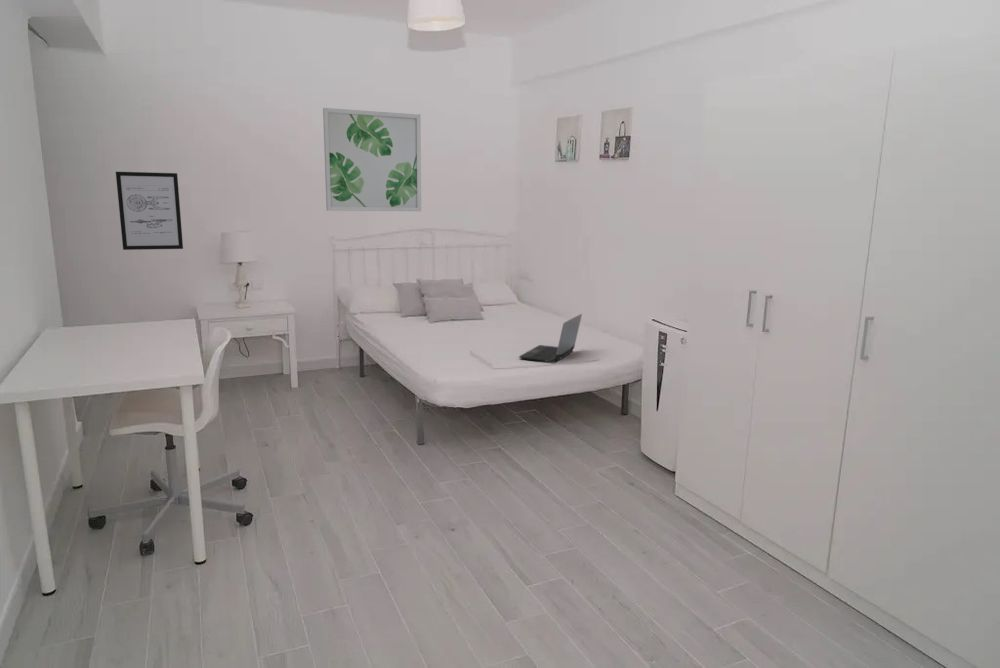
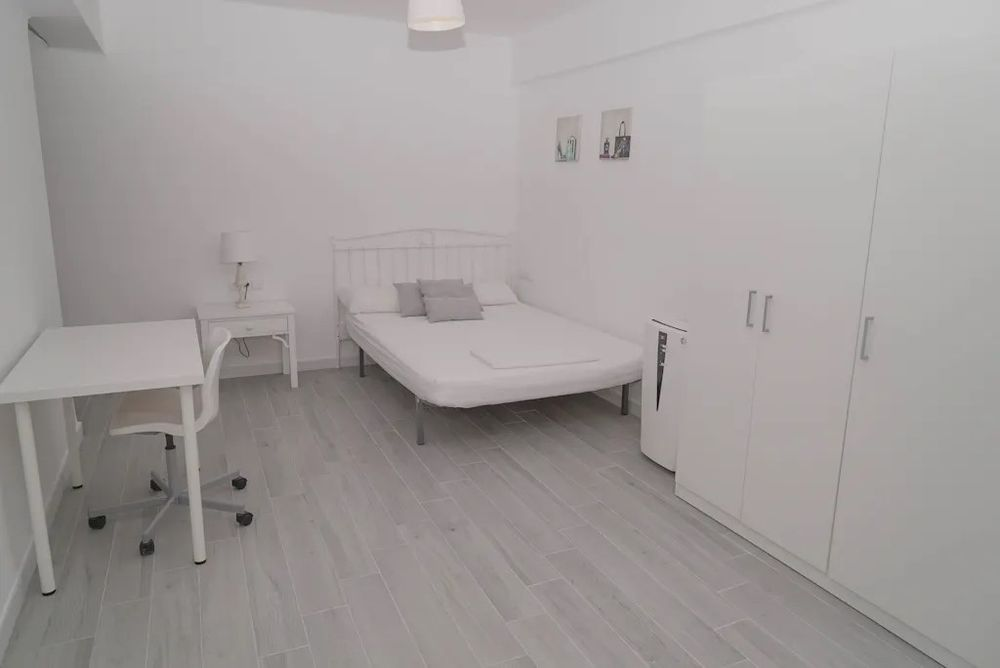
- wall art [322,107,422,212]
- wall art [115,171,184,251]
- laptop computer [518,313,583,364]
